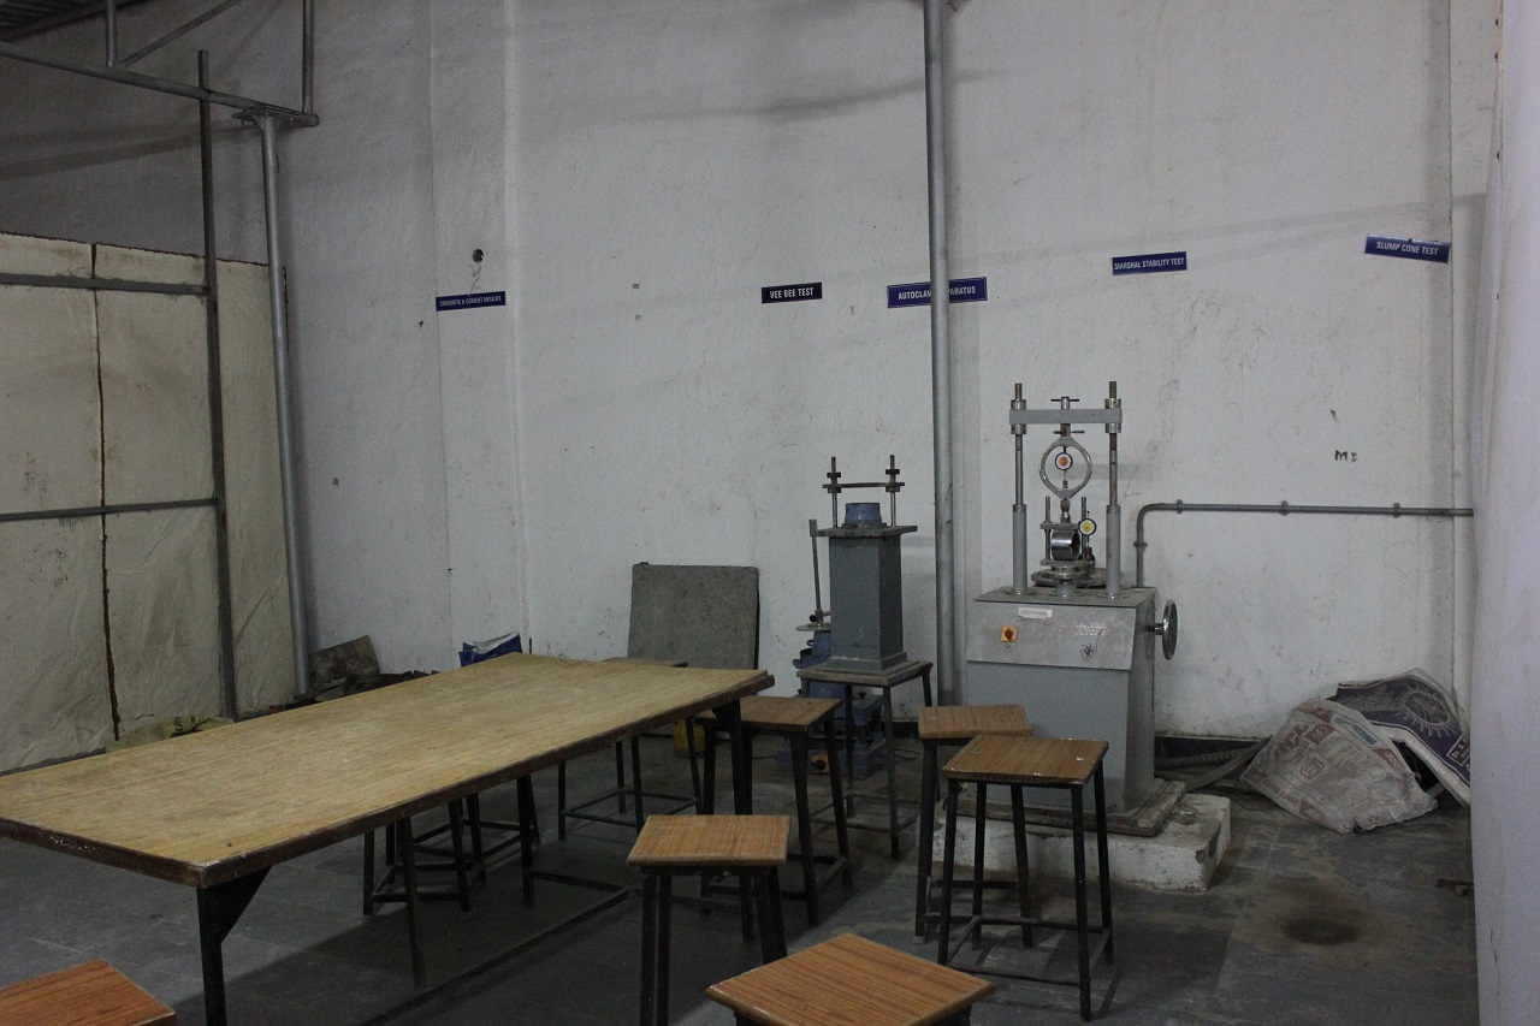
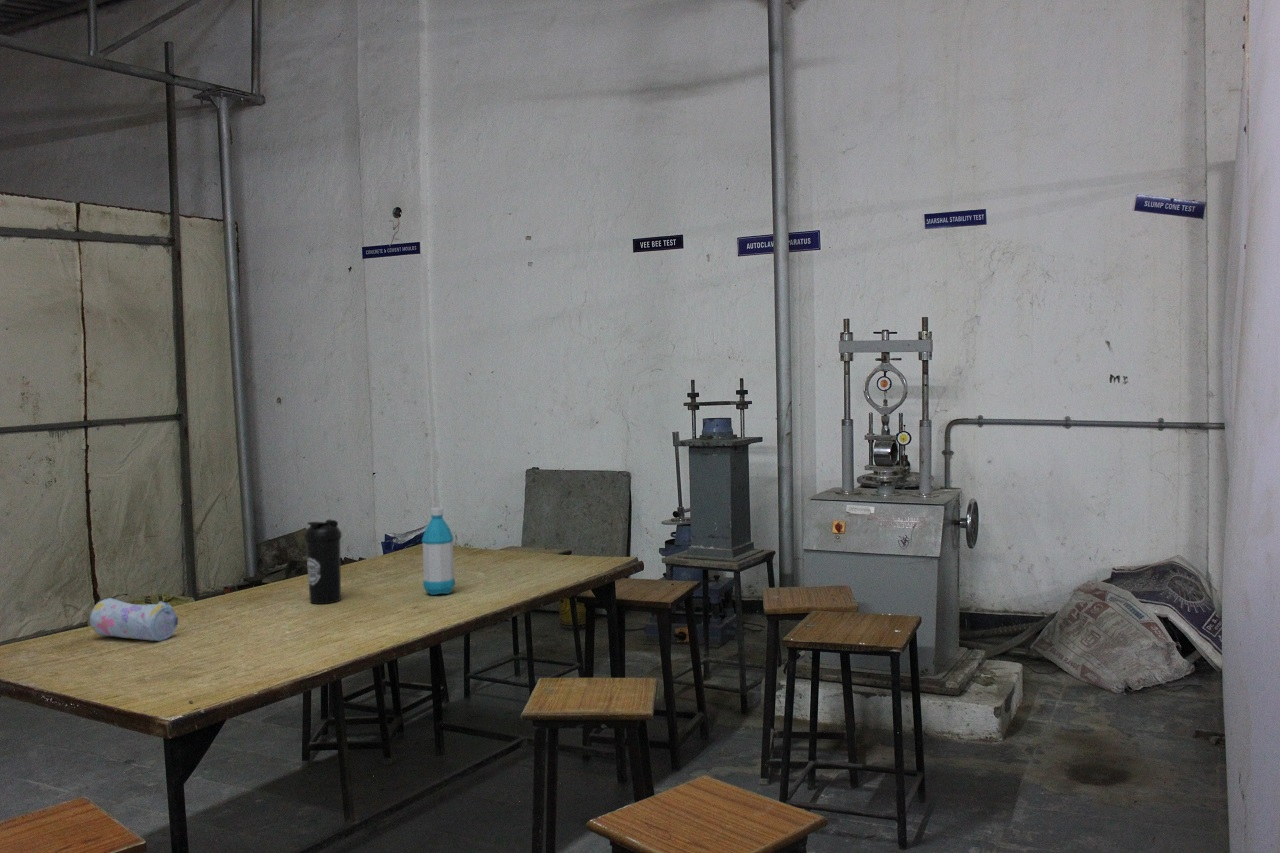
+ water bottle [421,507,456,596]
+ water bottle [303,518,343,605]
+ pencil case [89,597,179,642]
